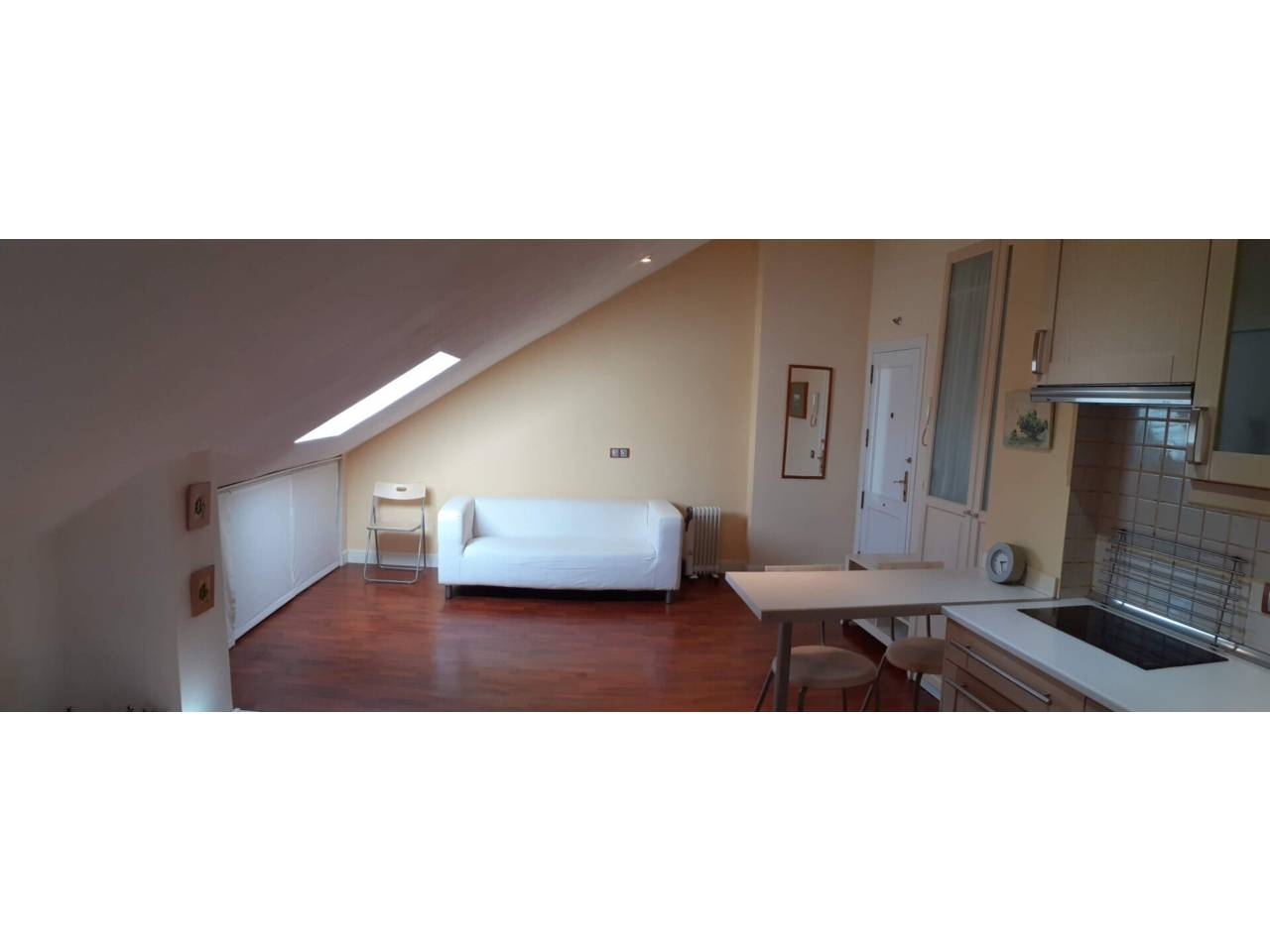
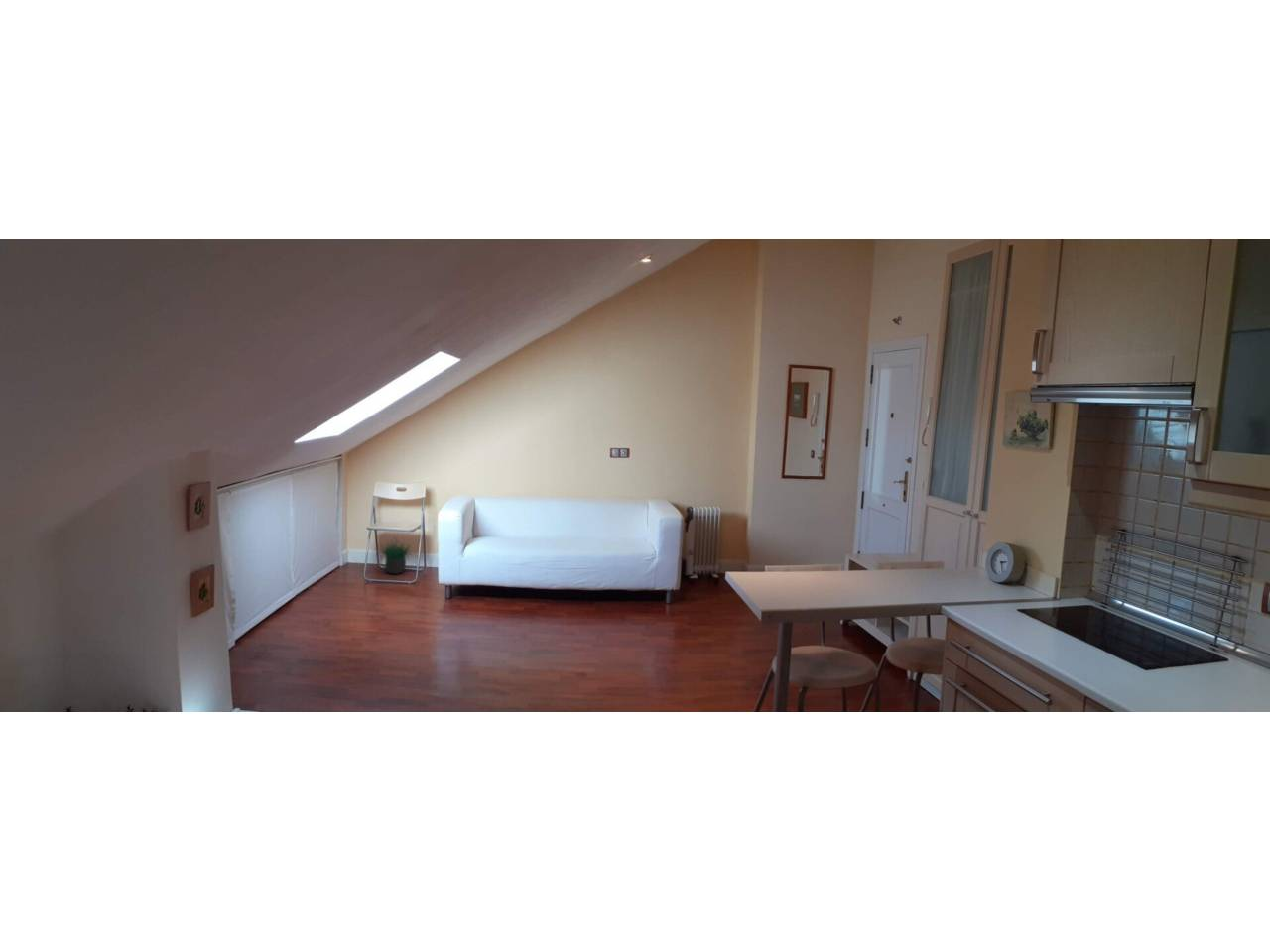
+ potted plant [375,533,415,575]
